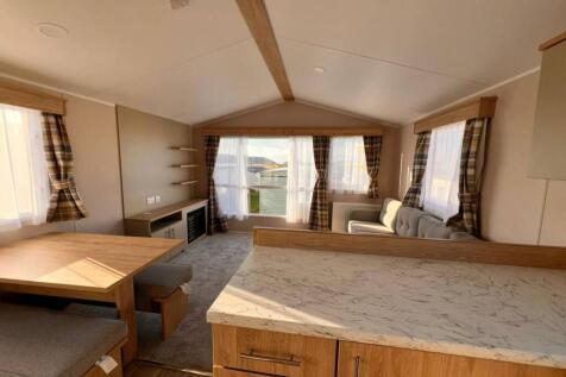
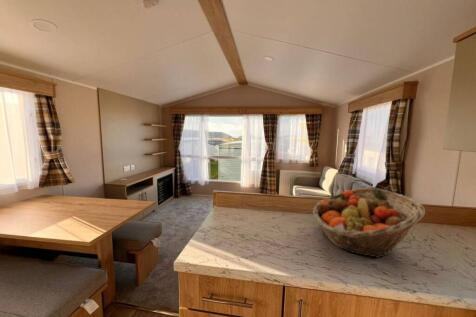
+ fruit basket [312,187,426,259]
